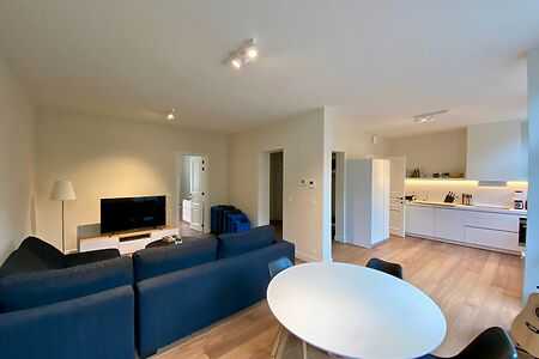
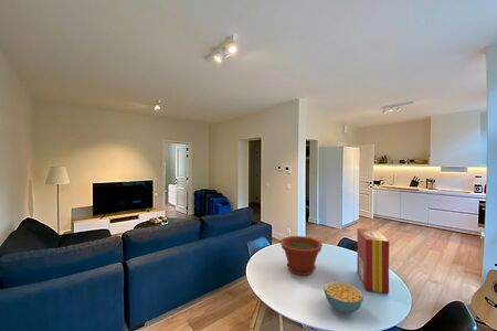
+ cereal bowl [322,280,364,313]
+ cereal box [356,227,390,295]
+ plant pot [279,235,324,277]
